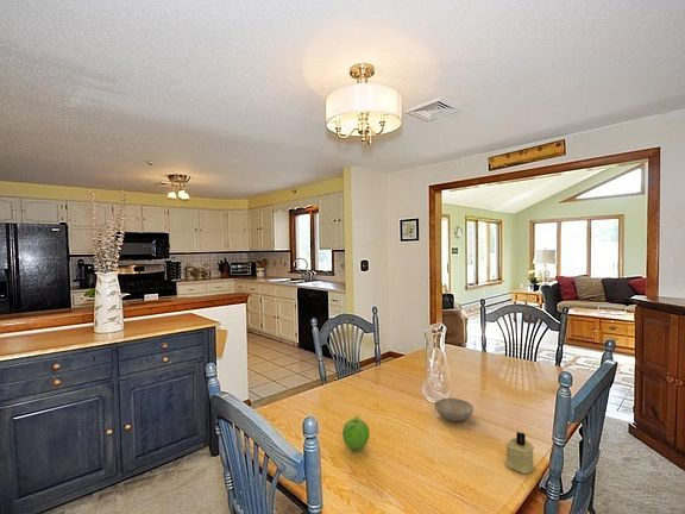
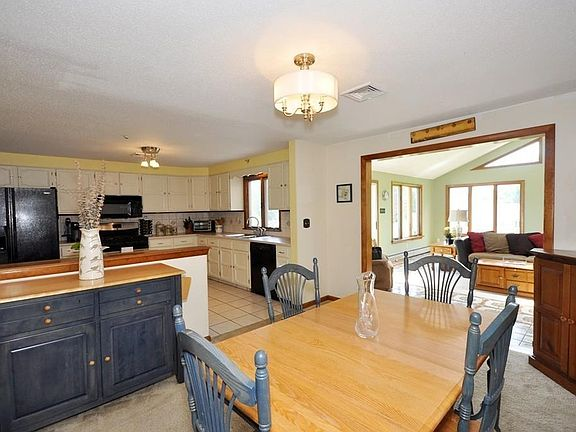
- bowl [433,397,475,422]
- candle [503,431,535,475]
- fruit [341,414,371,452]
